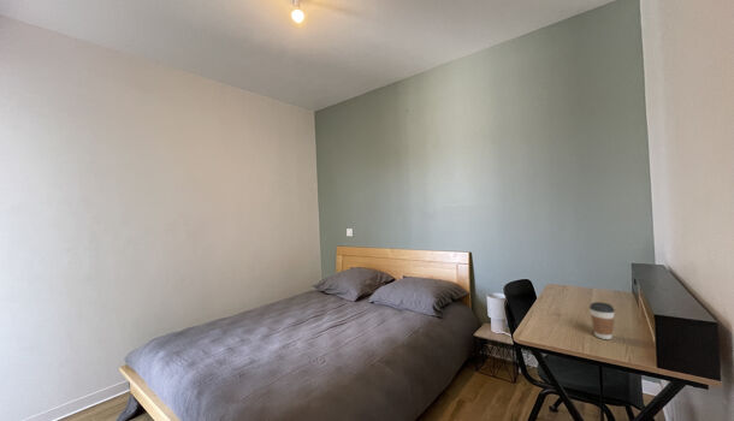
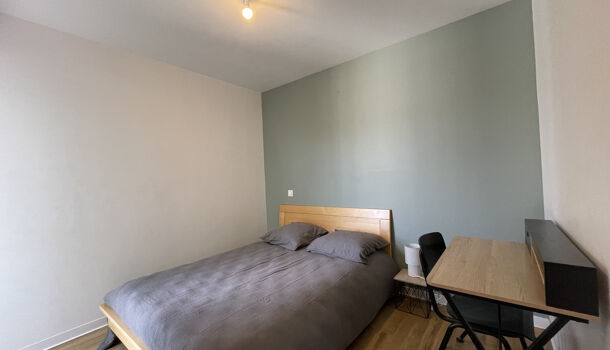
- coffee cup [588,301,616,340]
